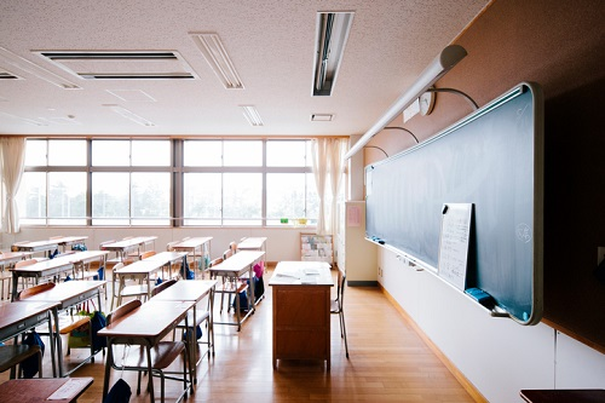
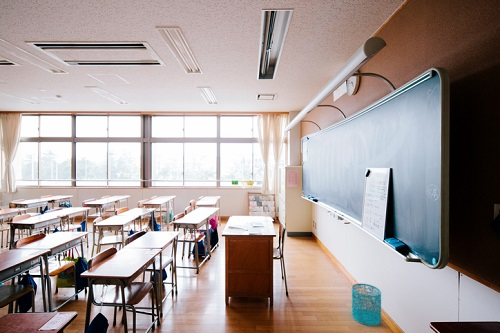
+ wastebasket [351,283,382,327]
